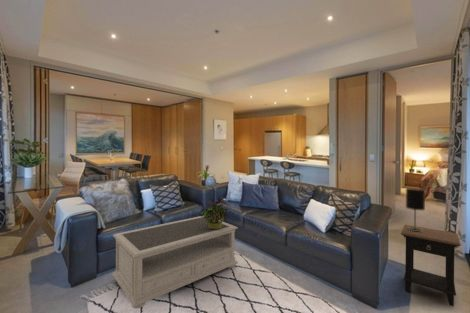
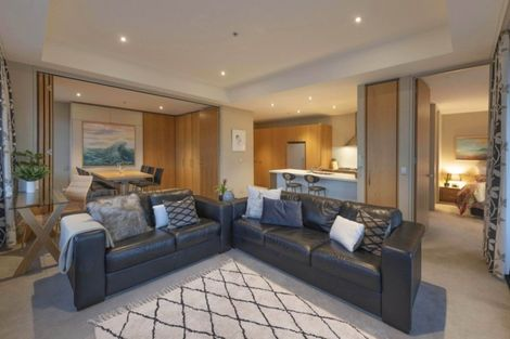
- potted plant [200,199,230,229]
- coffee table [111,215,239,309]
- side table [400,224,462,307]
- table lamp [405,187,426,232]
